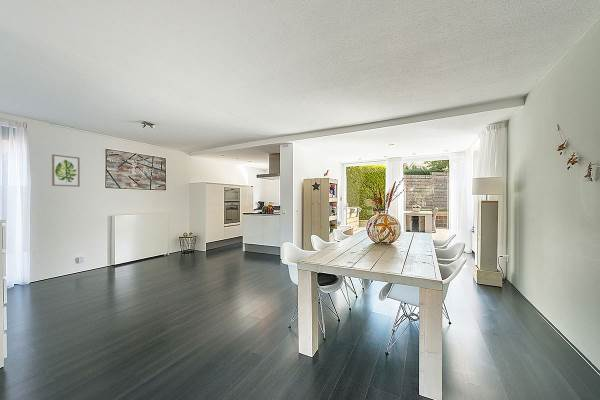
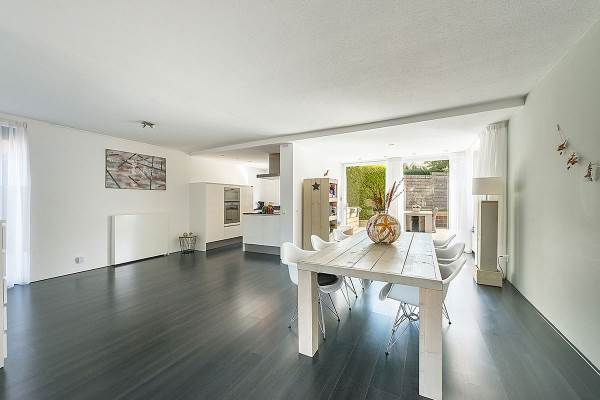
- wall art [51,153,81,188]
